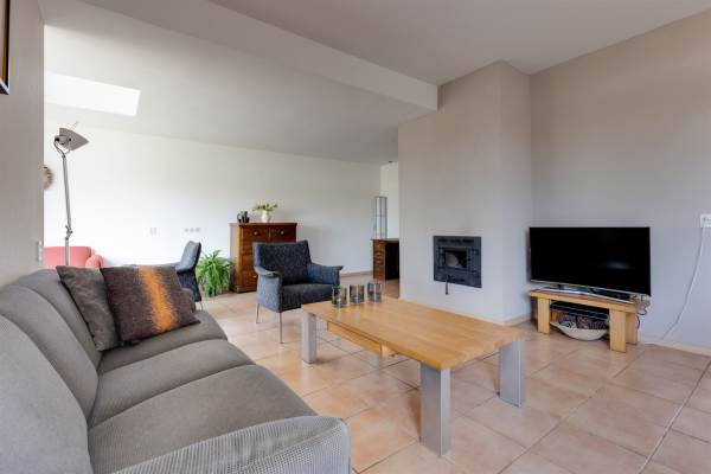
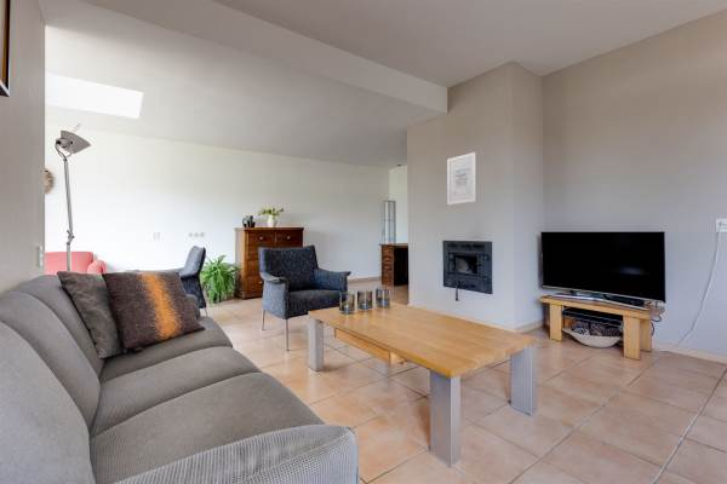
+ wall art [446,151,477,206]
